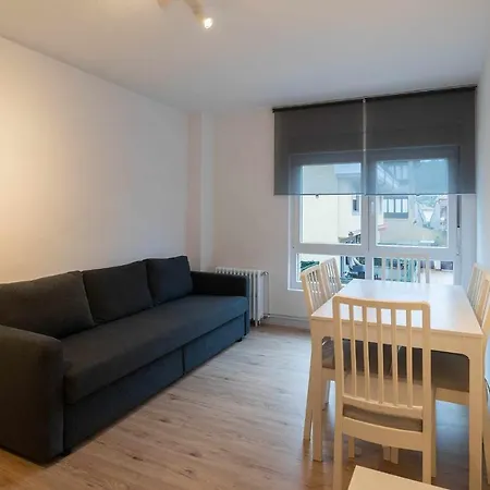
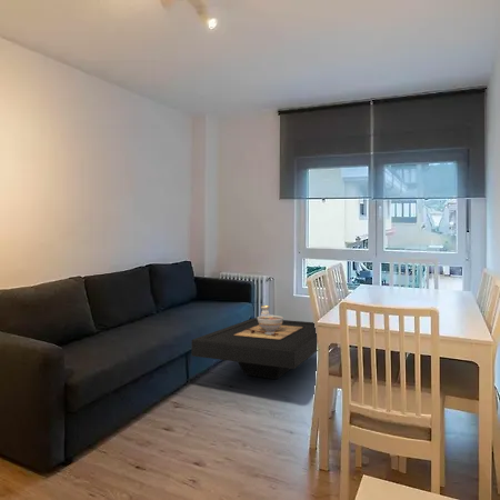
+ coffee table [190,304,319,380]
